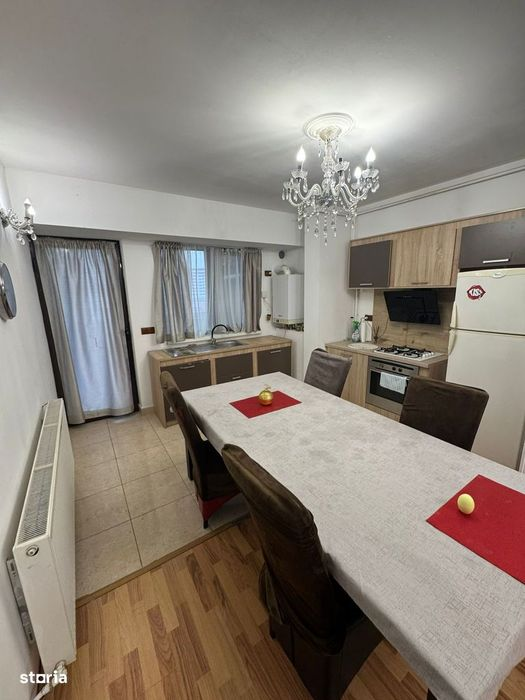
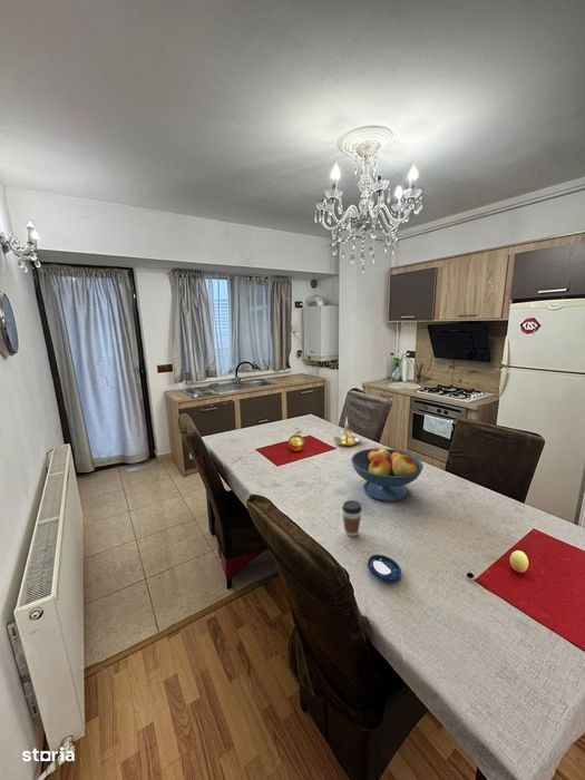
+ candle holder [331,417,360,447]
+ coffee cup [341,499,363,537]
+ plate [367,554,475,584]
+ fruit bowl [350,446,423,503]
